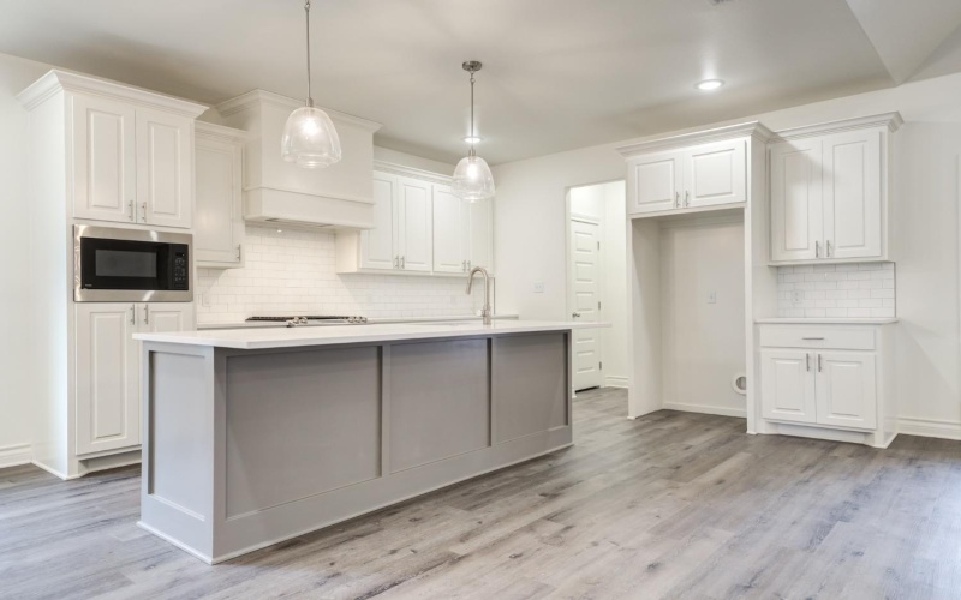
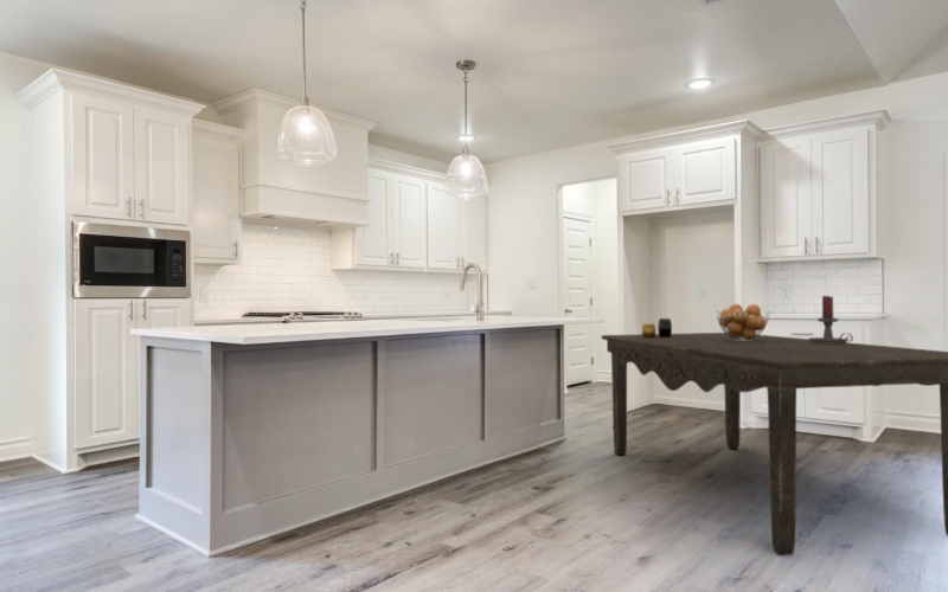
+ fruit basket [715,303,771,341]
+ dining table [601,332,948,556]
+ vase [641,317,673,339]
+ candle holder [808,295,854,343]
